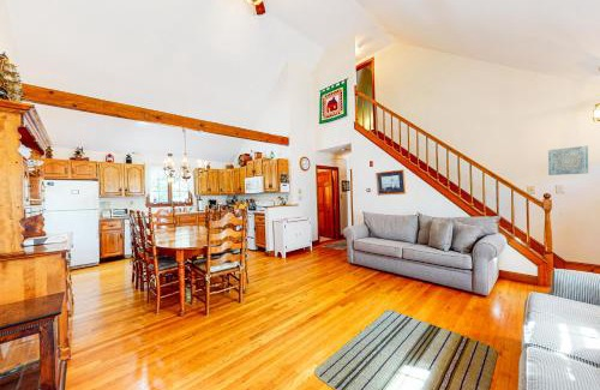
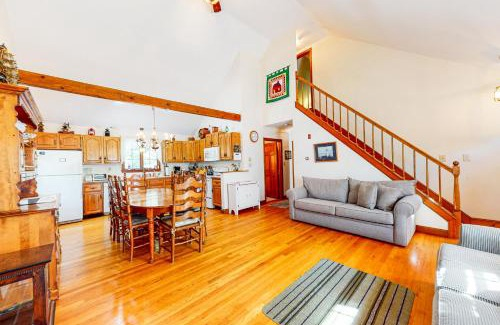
- wall art [547,145,589,176]
